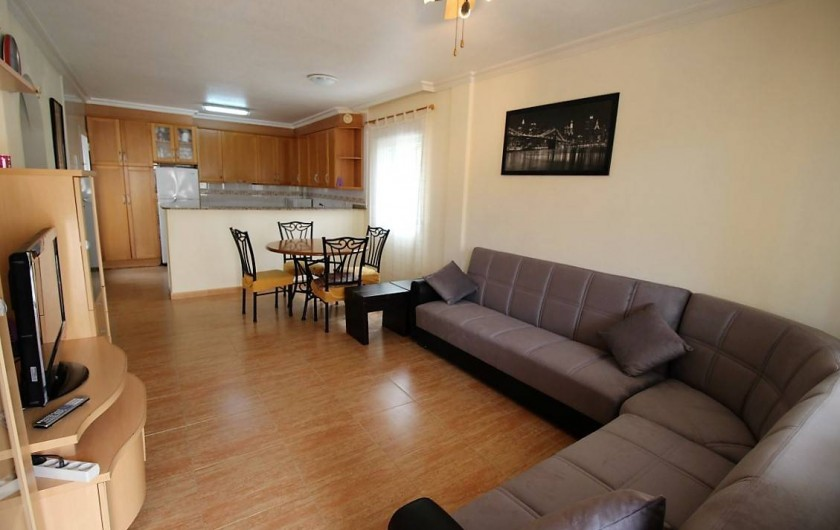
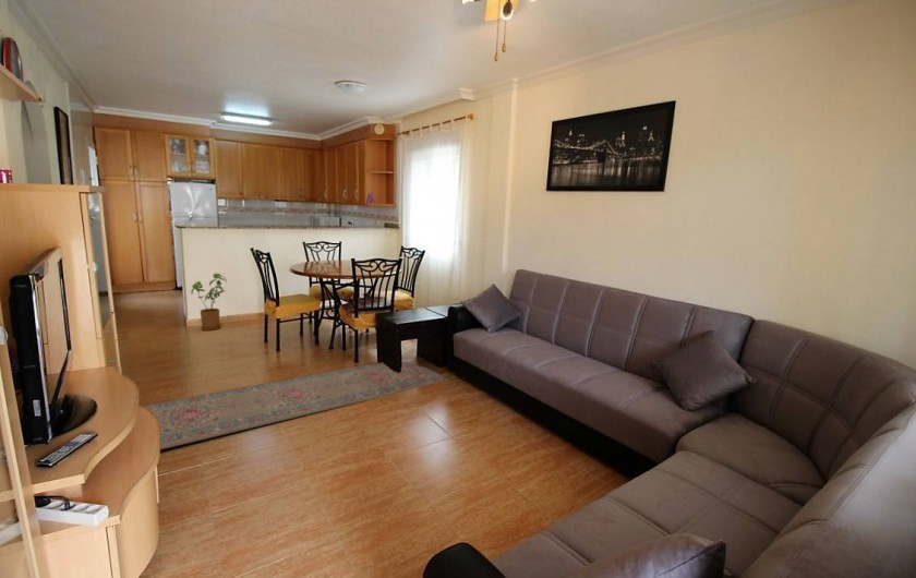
+ house plant [190,273,228,332]
+ rug [141,361,450,450]
